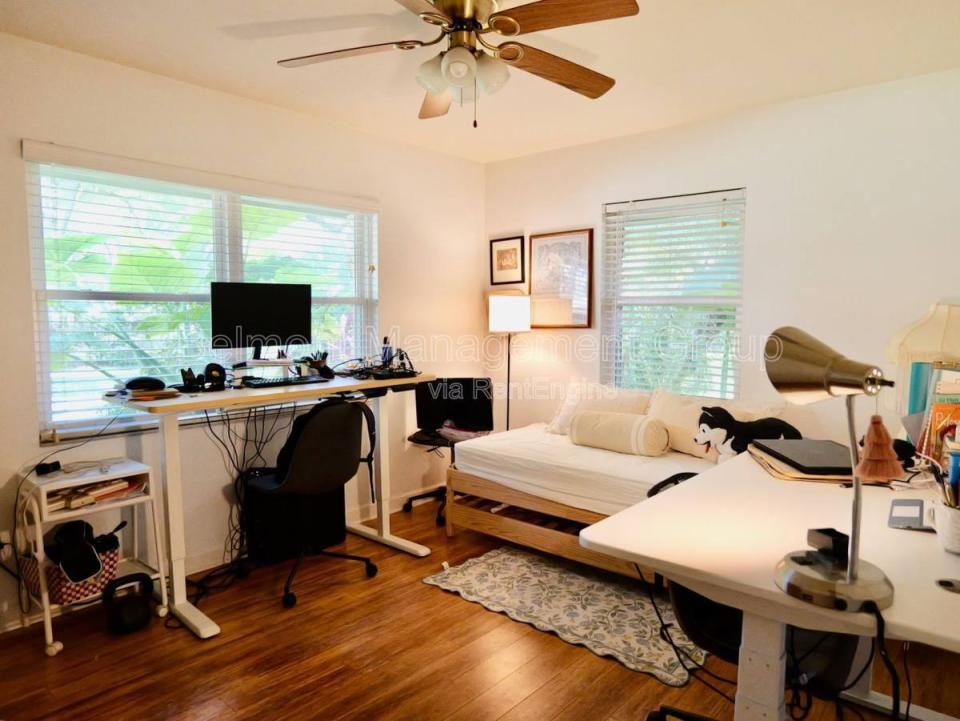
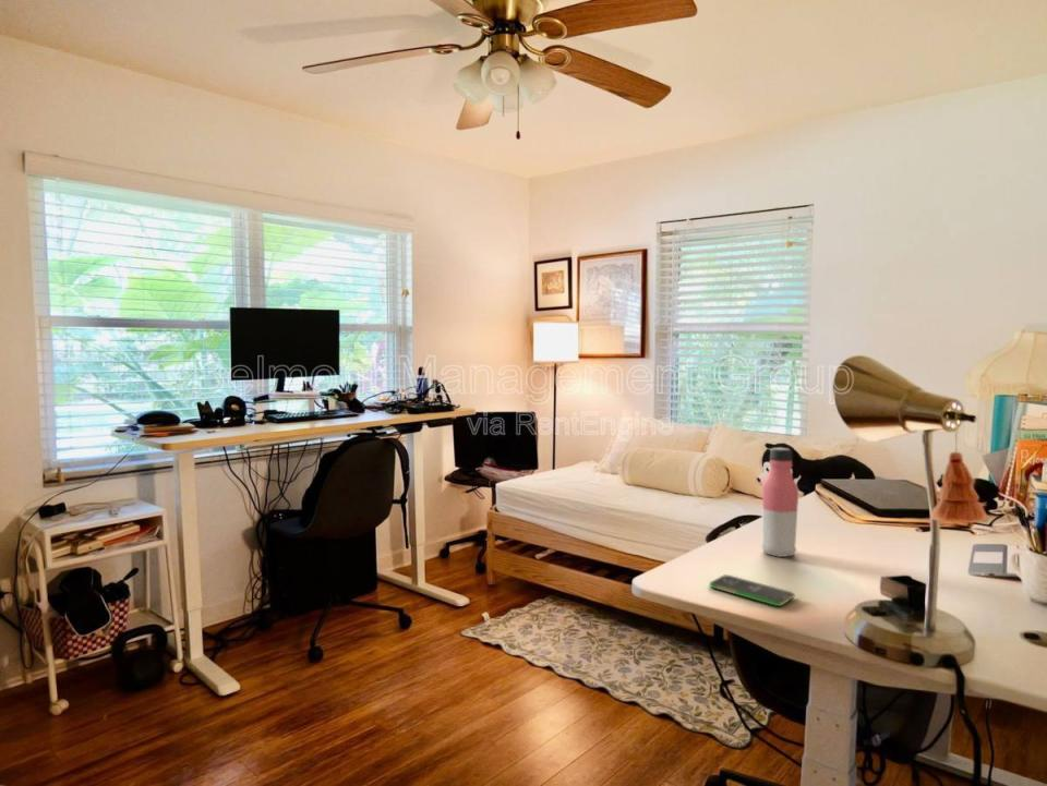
+ smartphone [708,573,796,607]
+ water bottle [760,447,799,558]
